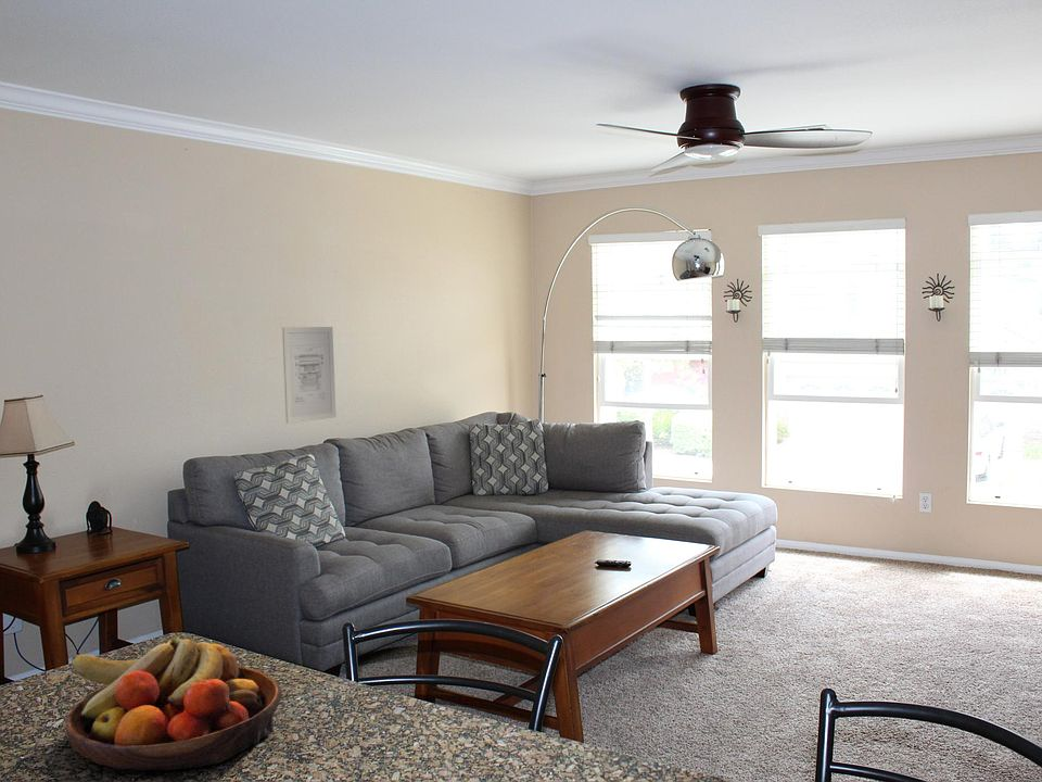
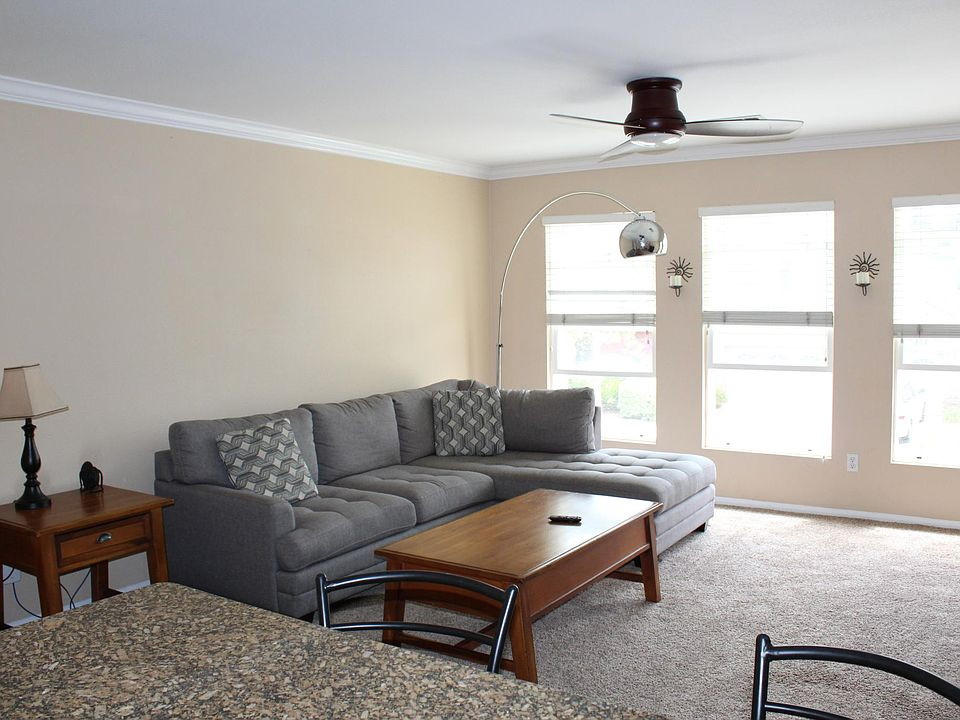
- wall art [281,326,336,425]
- fruit bowl [65,634,283,771]
